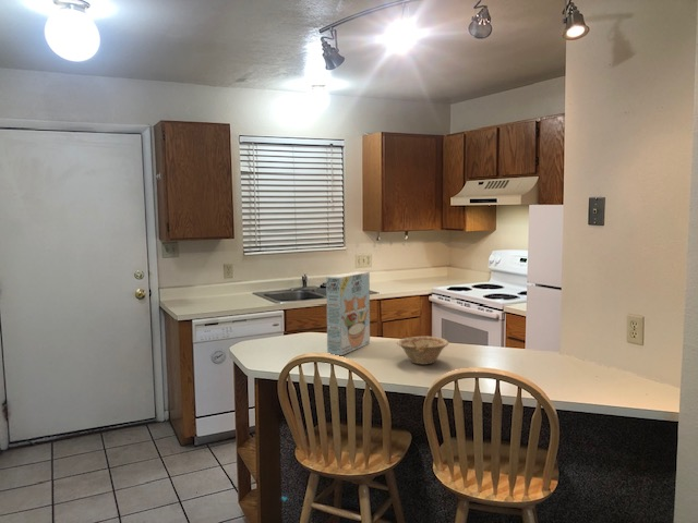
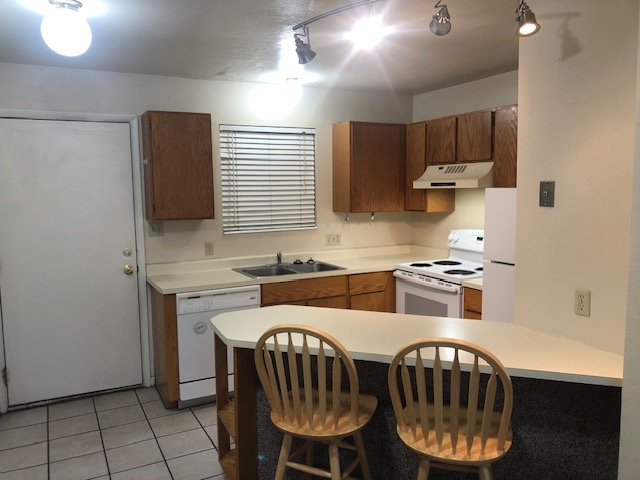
- cereal box [325,270,371,356]
- dish [396,336,449,366]
